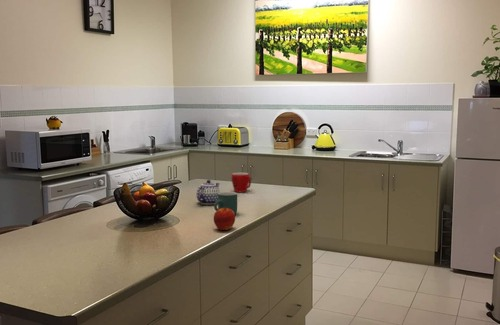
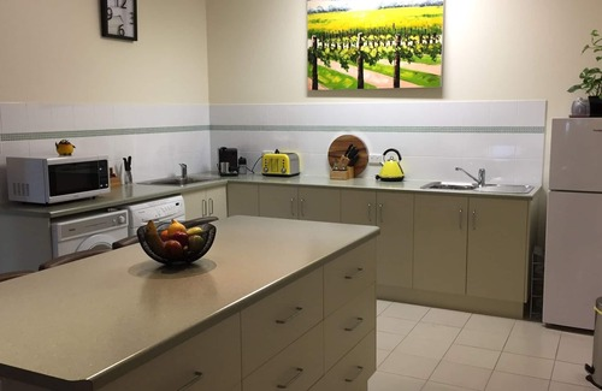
- mug [231,172,252,193]
- apple [213,206,236,231]
- teapot [195,179,221,205]
- mug [213,191,238,216]
